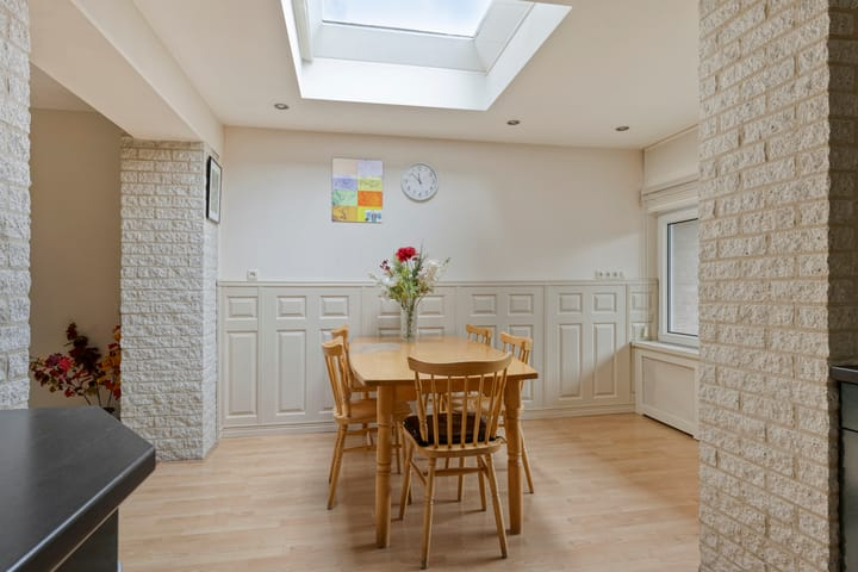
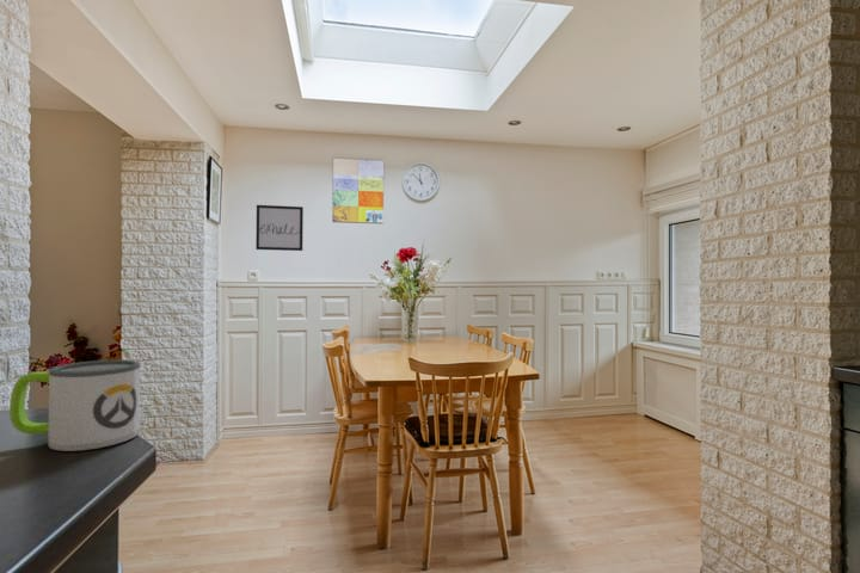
+ wall art [254,204,305,252]
+ mug [8,359,141,452]
